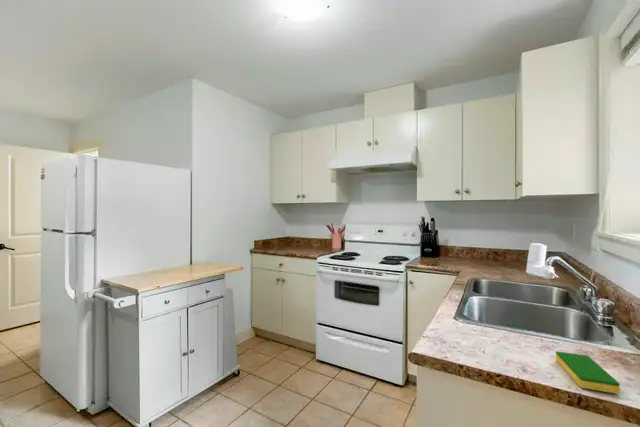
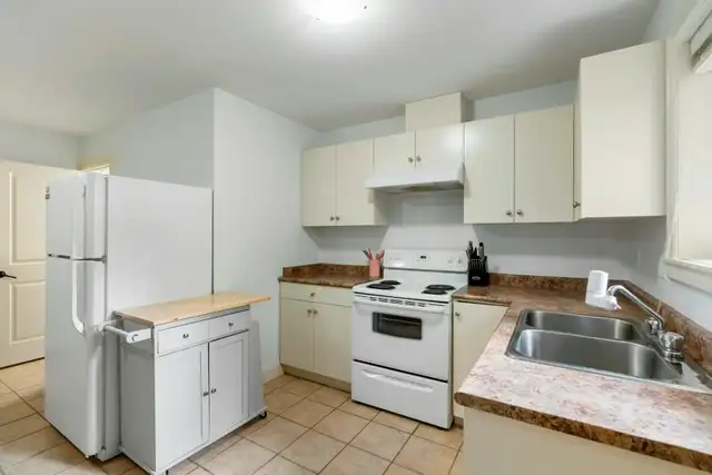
- dish sponge [555,350,621,395]
